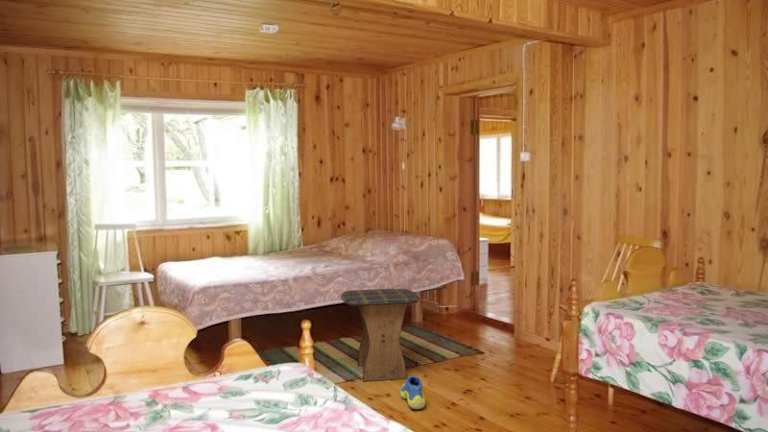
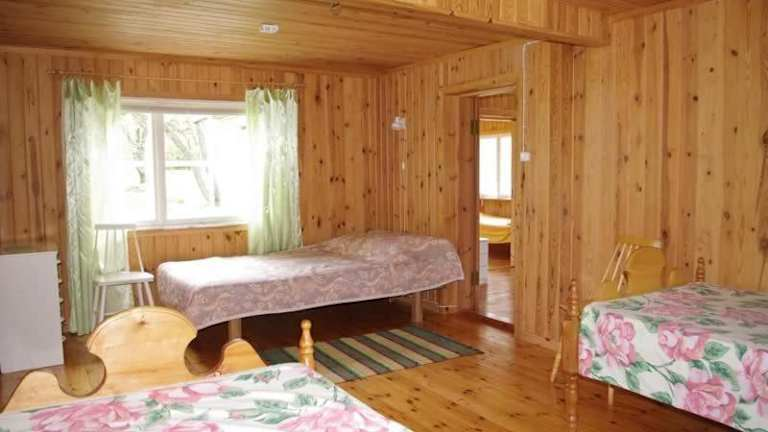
- stool [340,288,421,382]
- sneaker [399,375,426,410]
